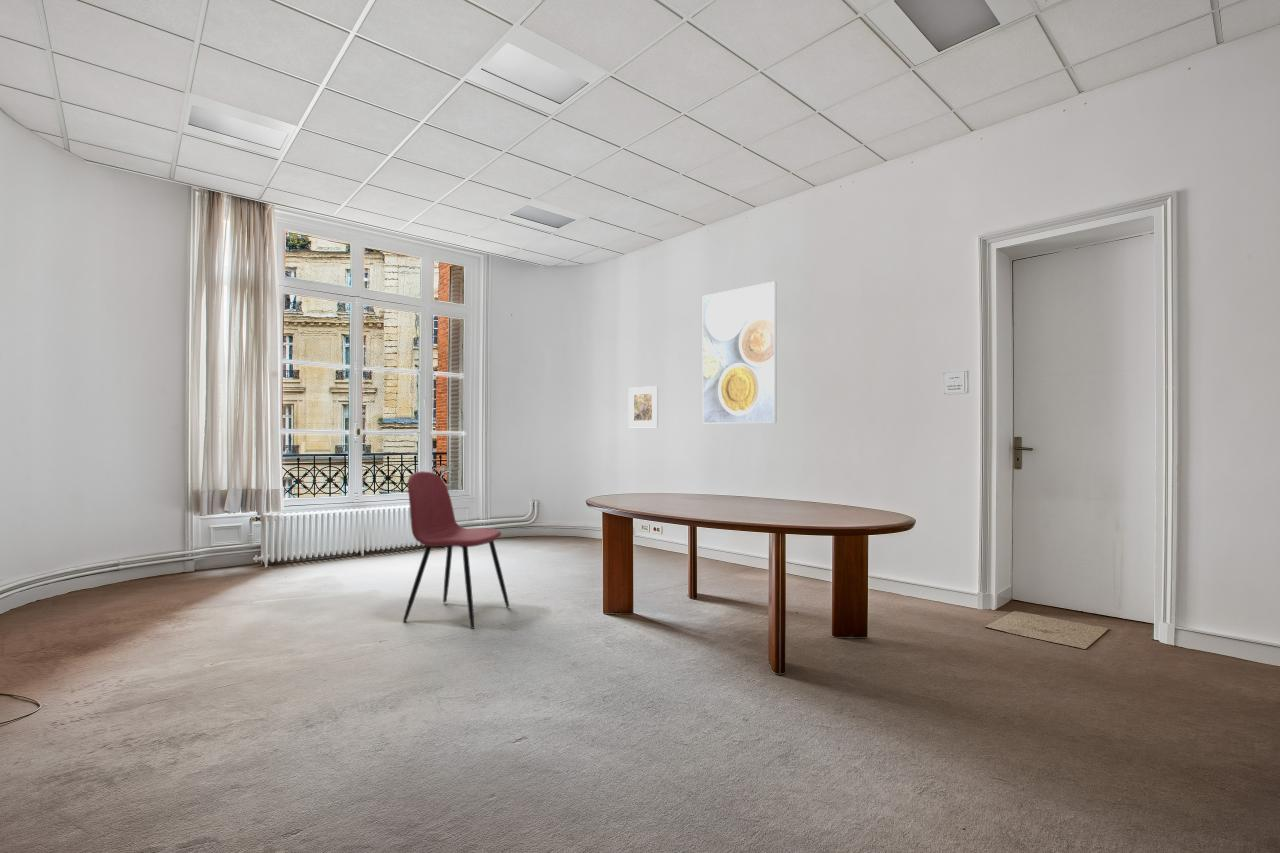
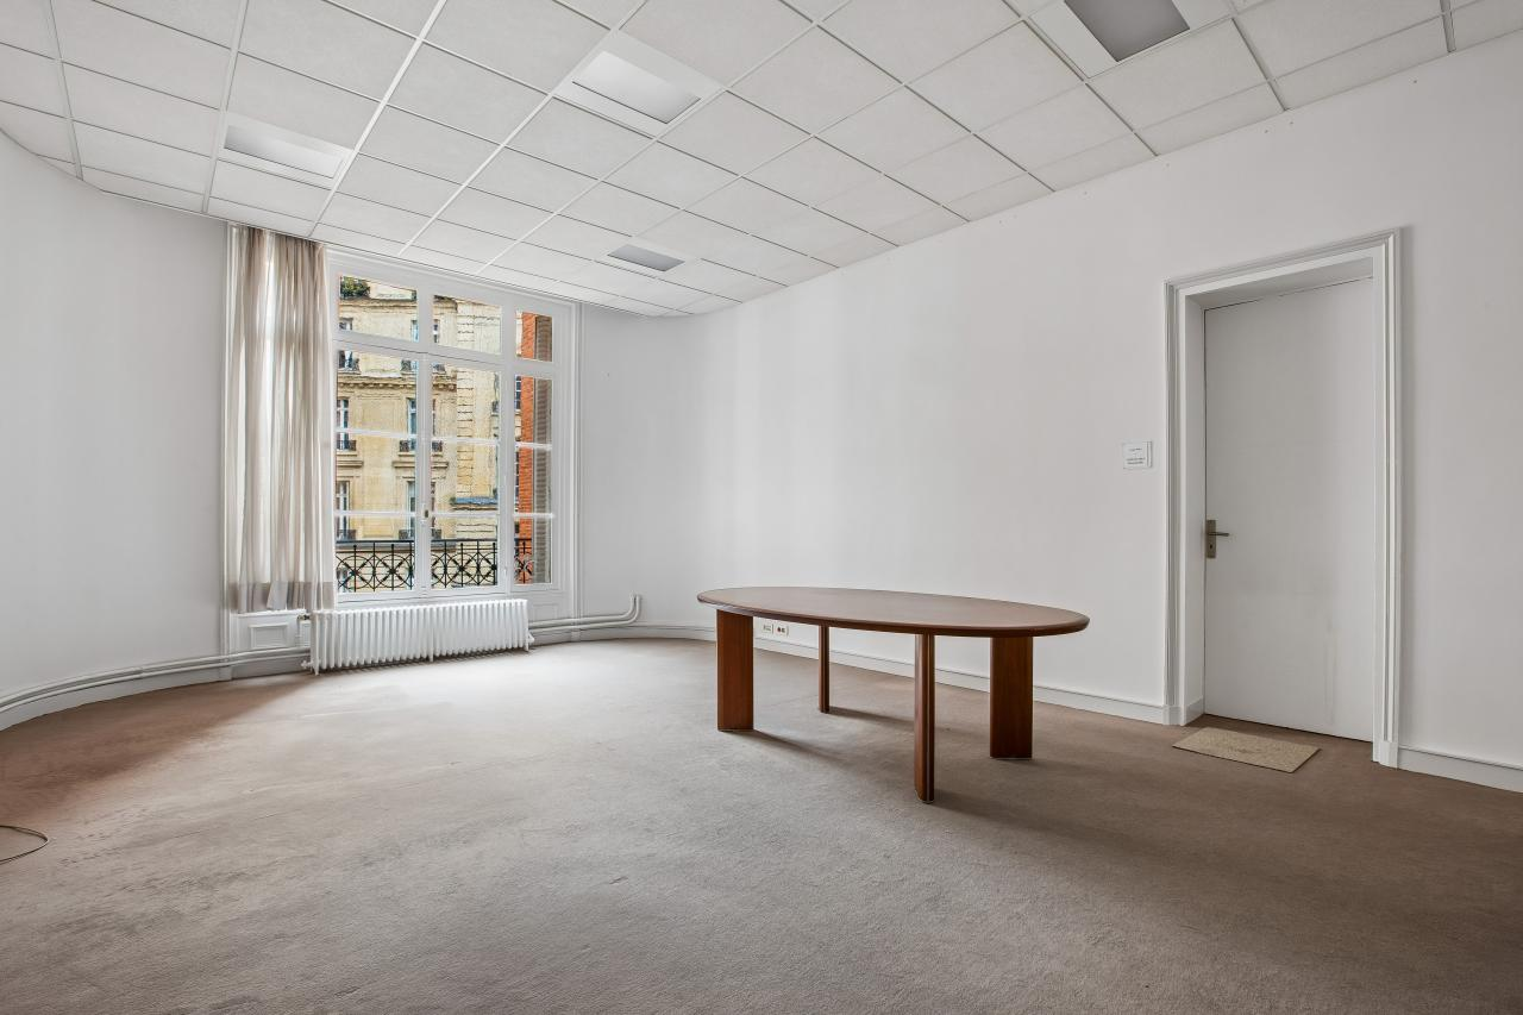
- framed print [628,385,659,428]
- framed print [702,280,778,424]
- dining chair [402,470,510,630]
